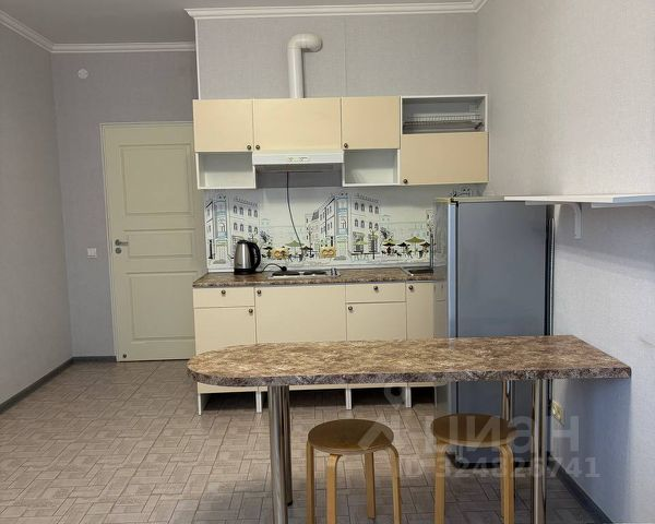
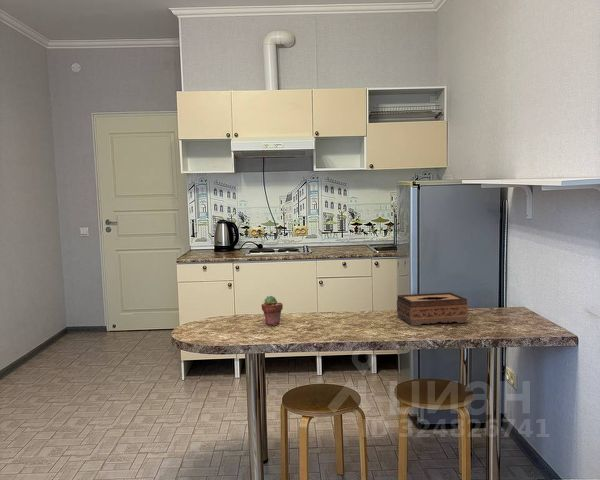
+ tissue box [396,292,469,327]
+ potted succulent [260,295,284,326]
